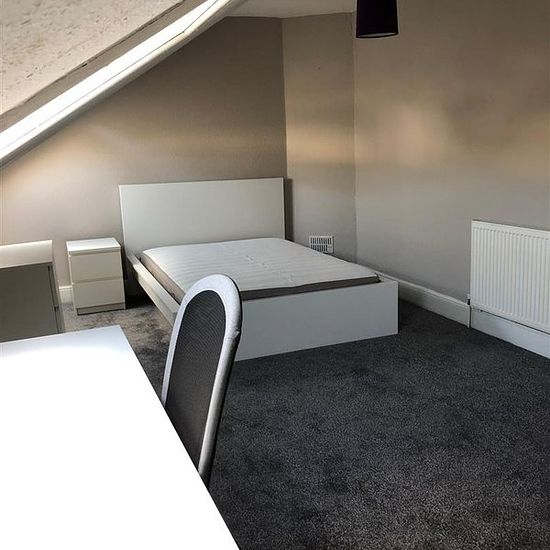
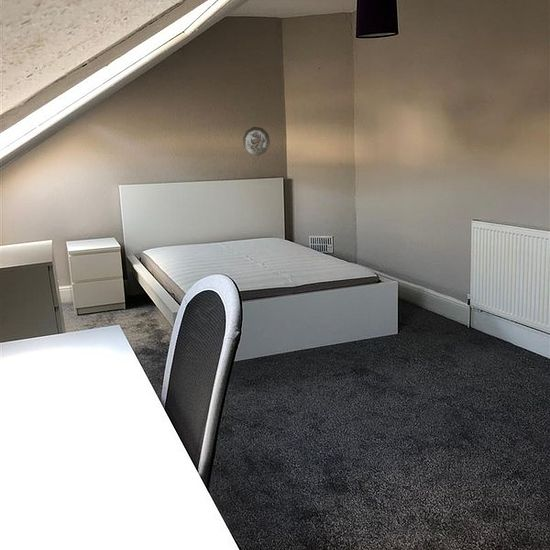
+ decorative plate [242,126,271,156]
